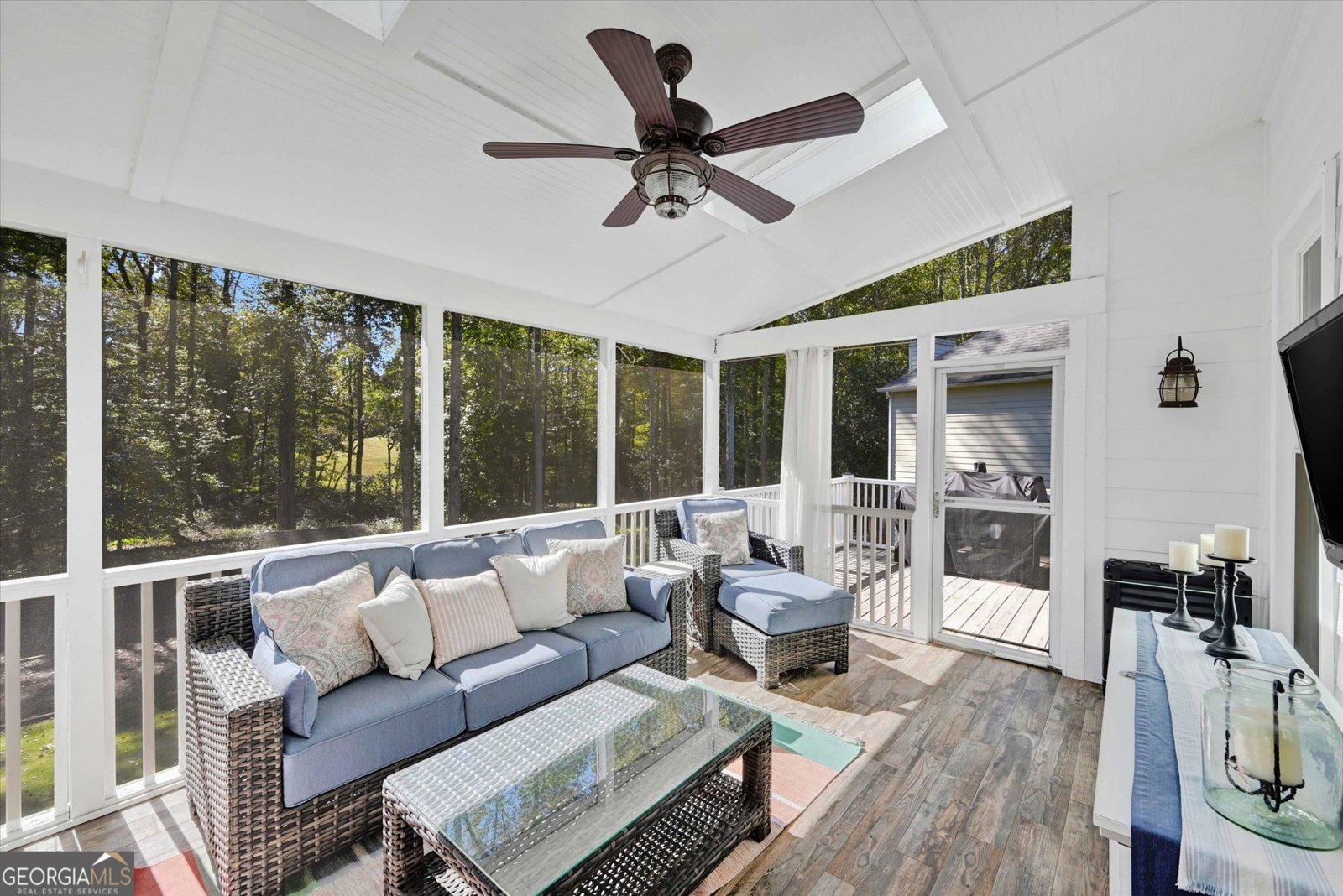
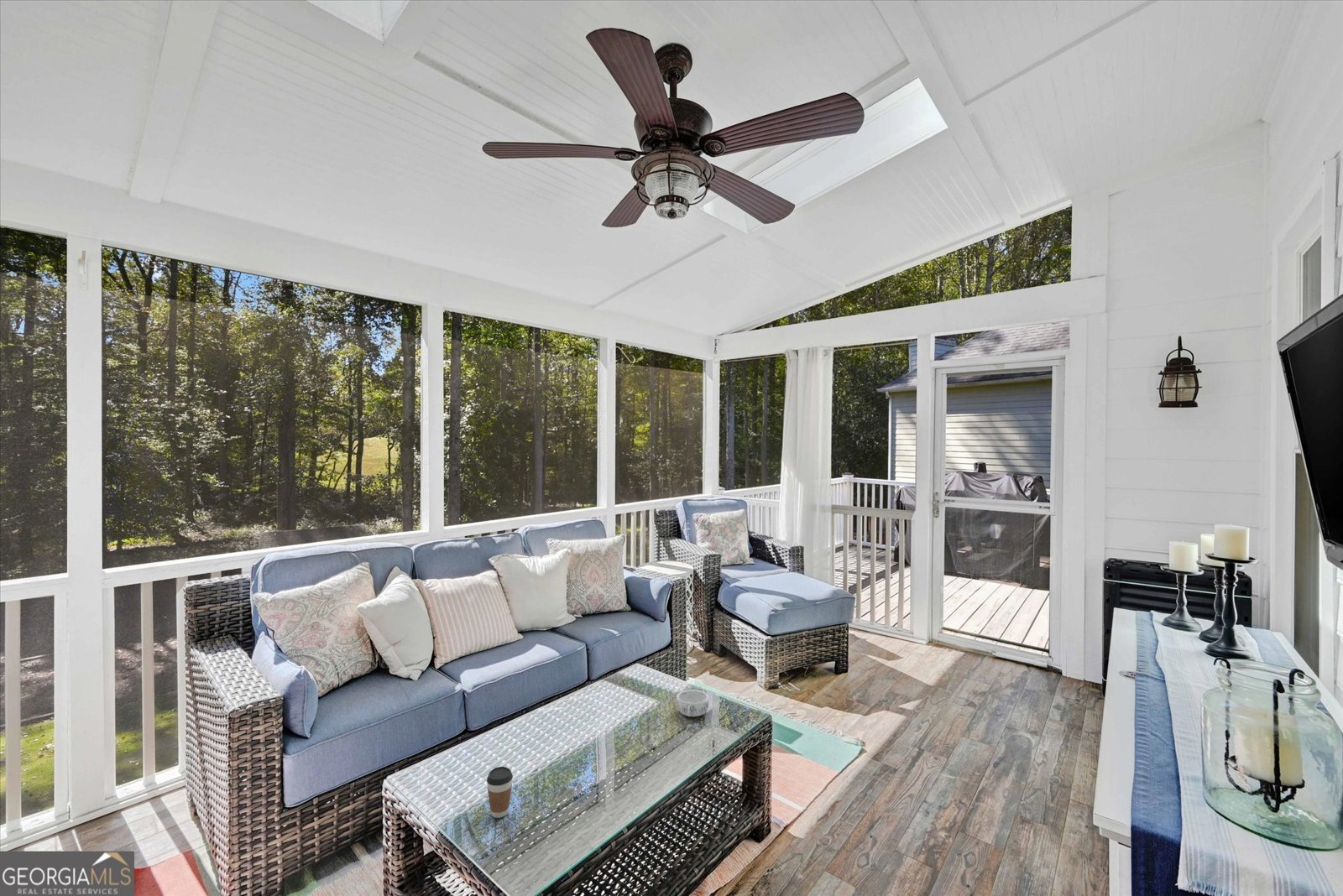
+ decorative bowl [676,689,710,717]
+ coffee cup [486,766,514,819]
